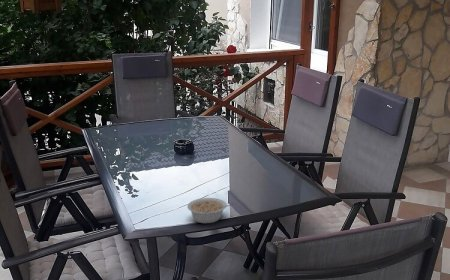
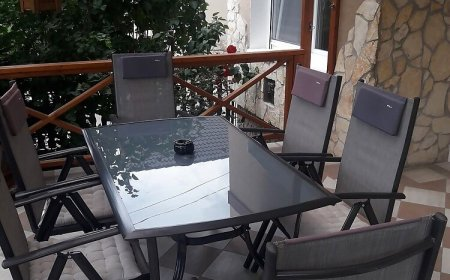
- legume [186,197,235,224]
